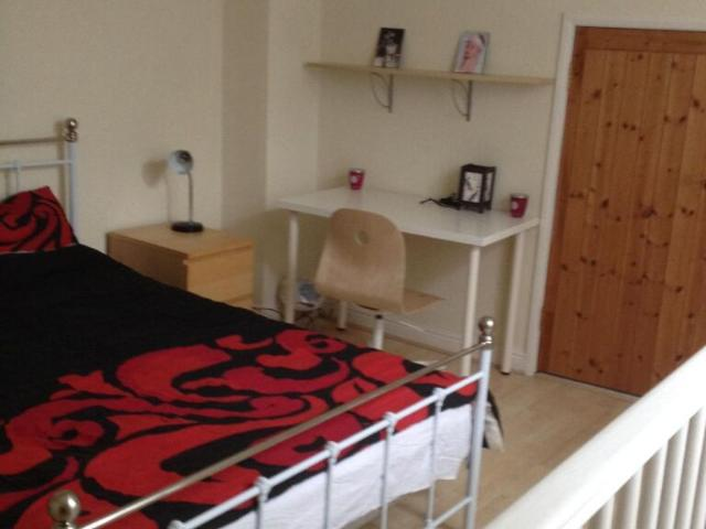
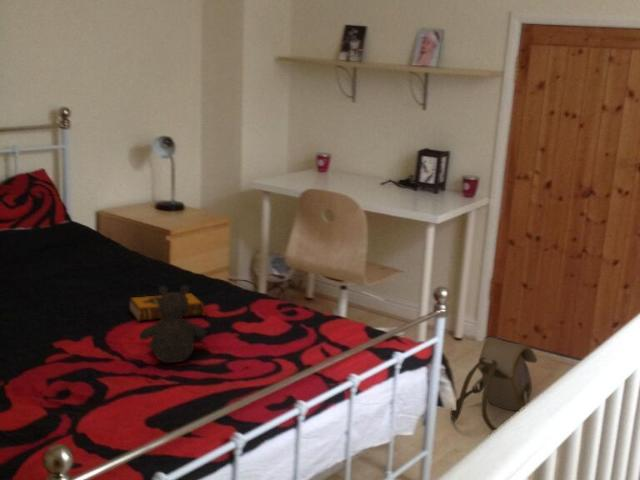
+ teddy bear [138,284,208,364]
+ hardback book [128,292,206,322]
+ backpack [450,336,538,432]
